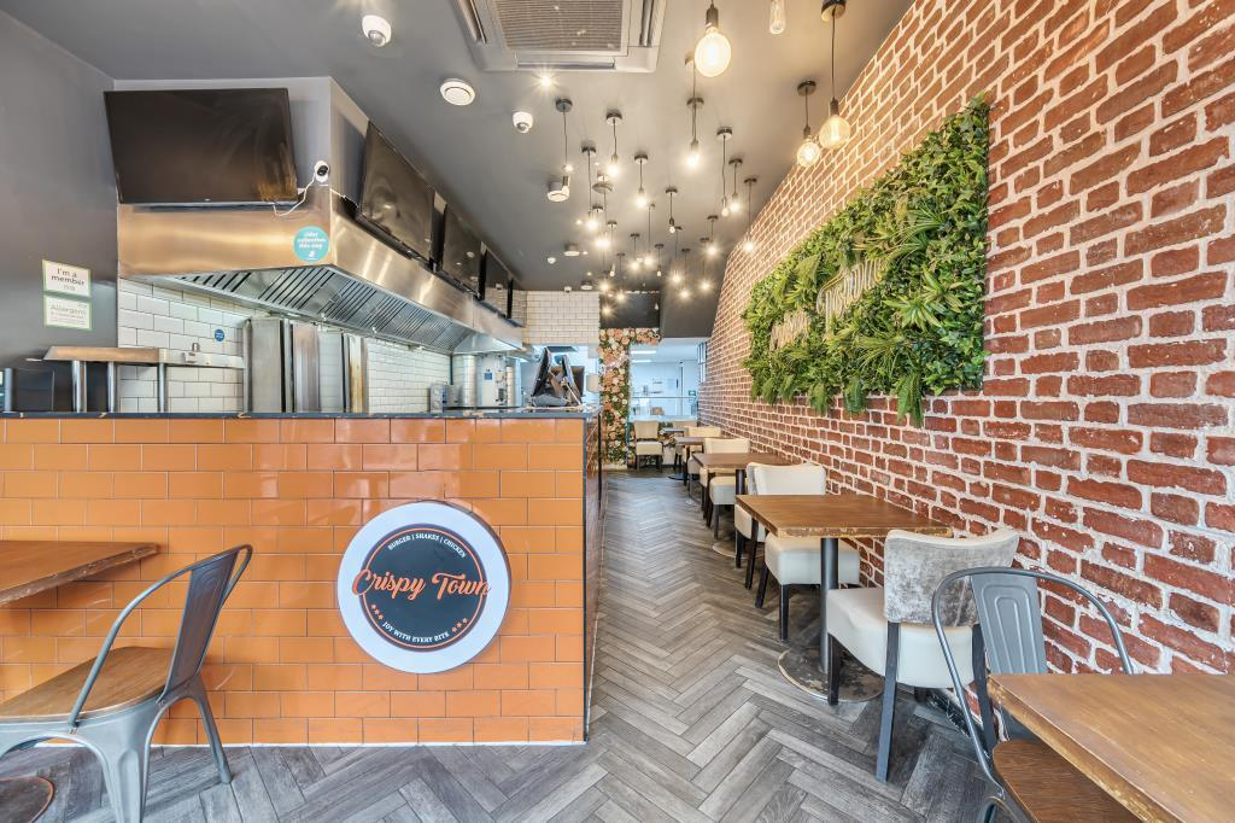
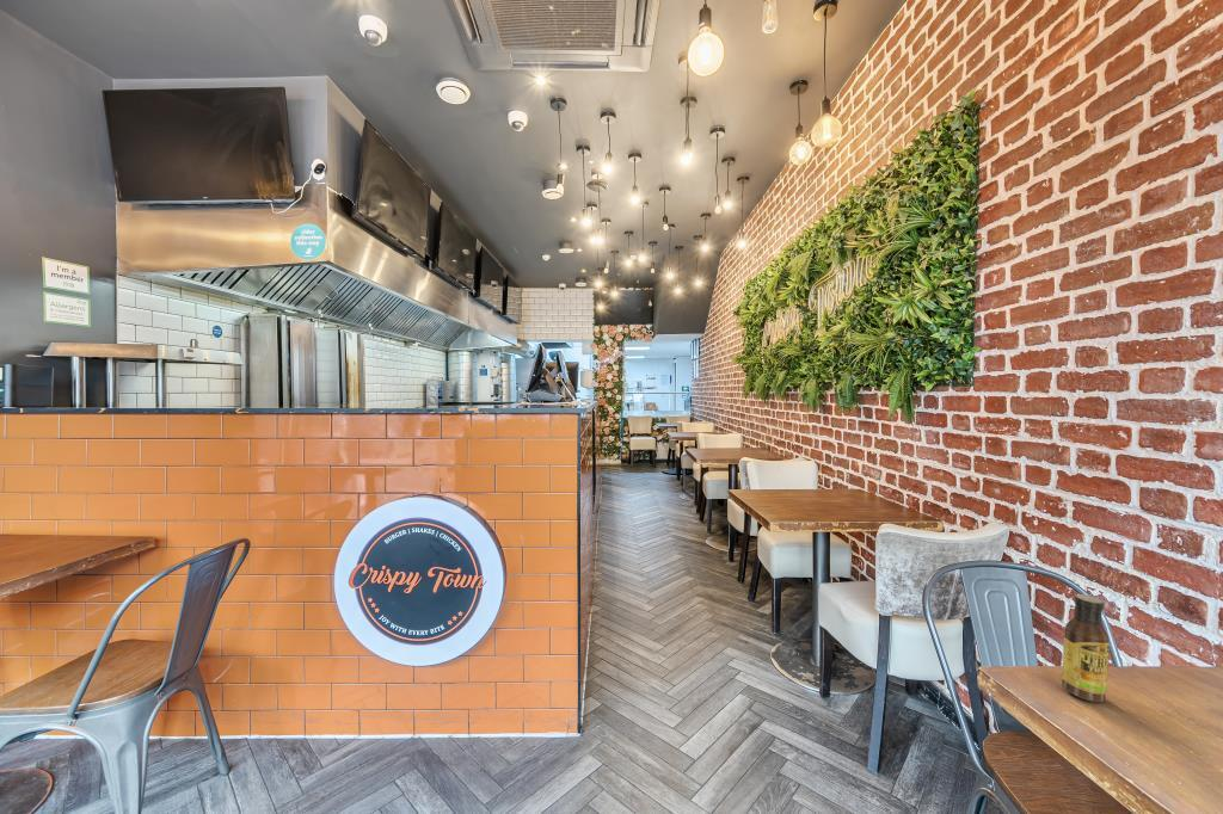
+ sauce bottle [1061,593,1111,703]
